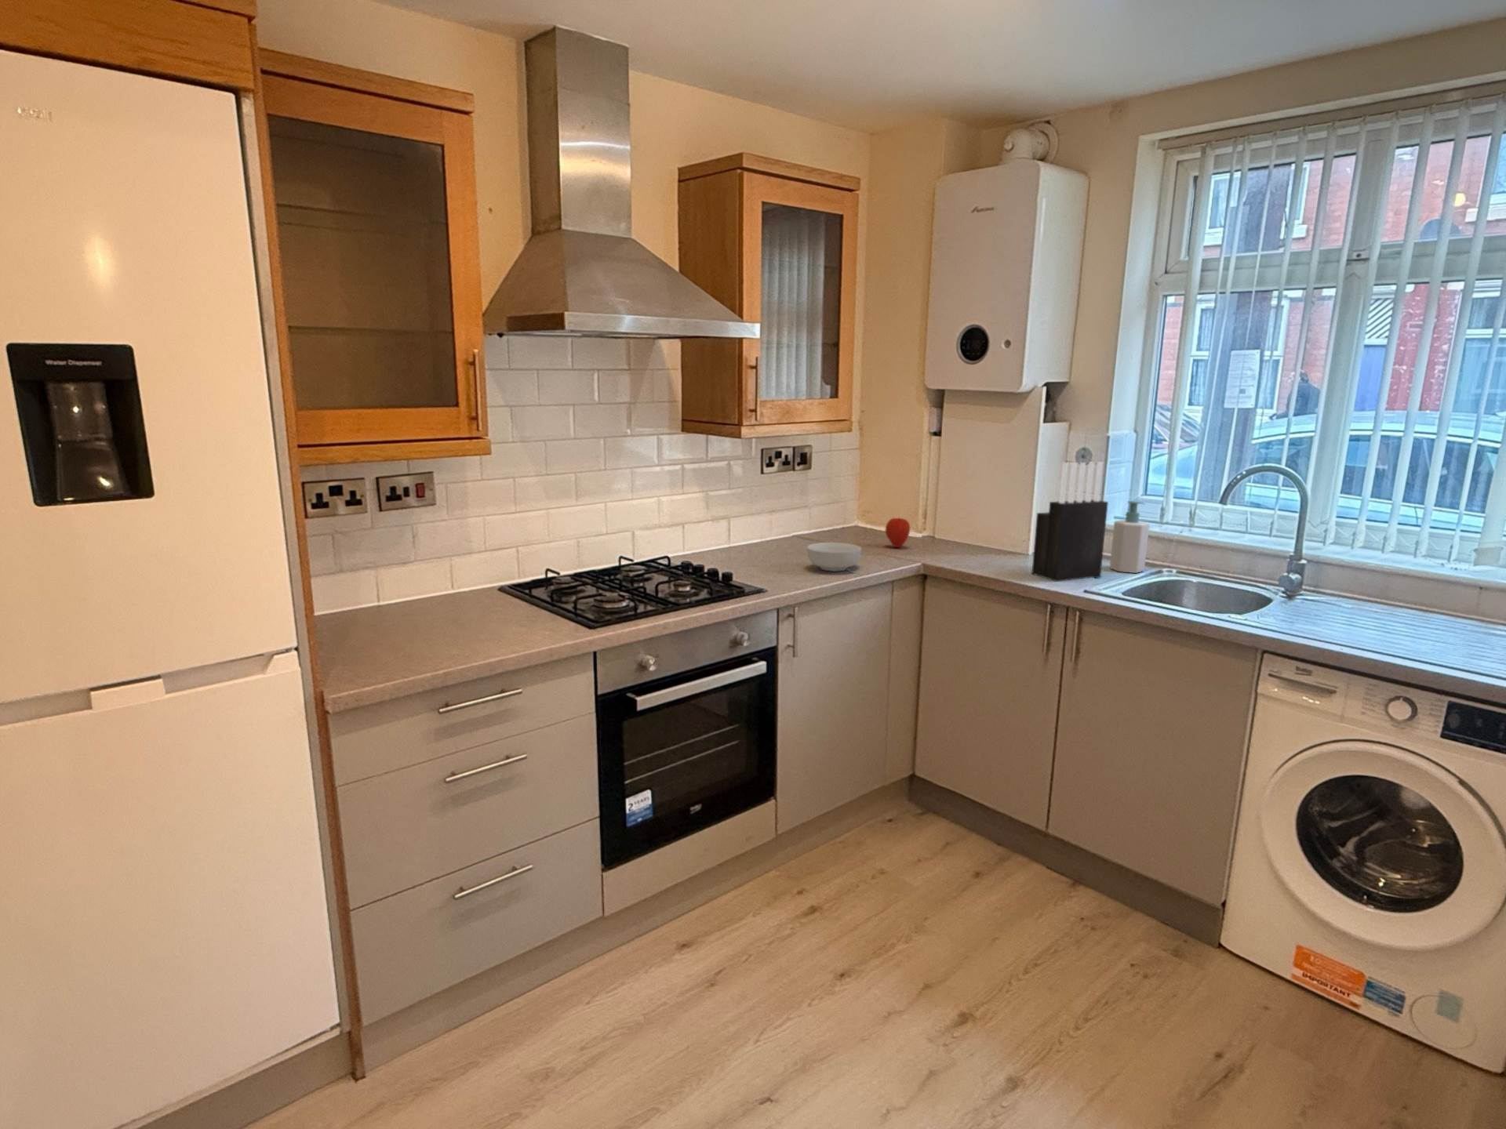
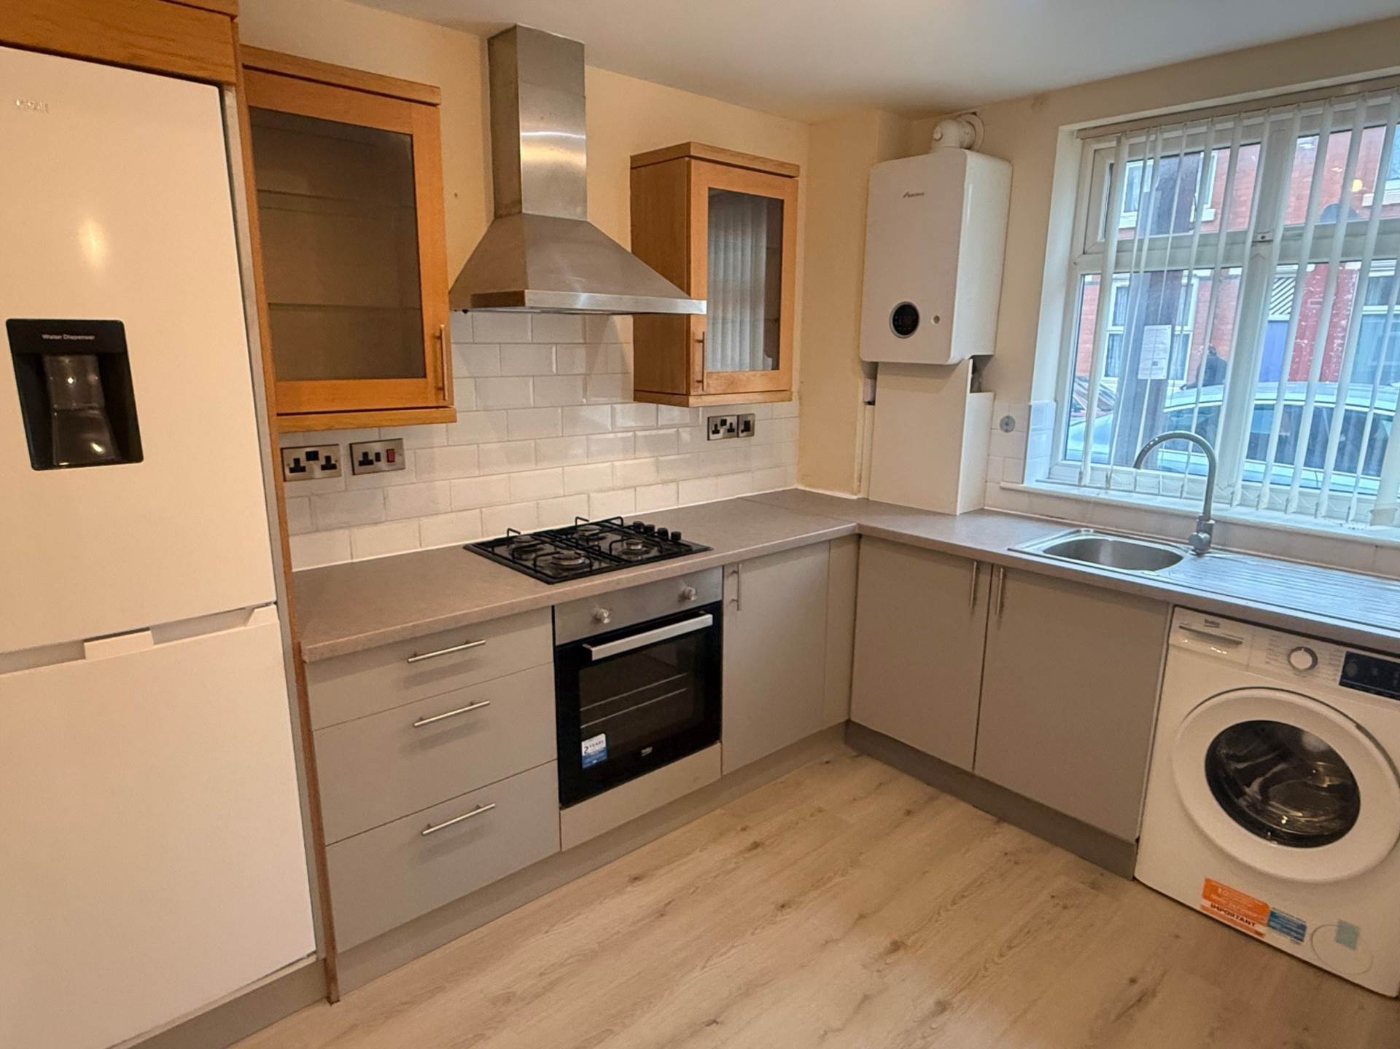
- soap bottle [1109,500,1150,574]
- knife block [1030,461,1109,582]
- apple [885,517,911,549]
- cereal bowl [806,542,862,573]
